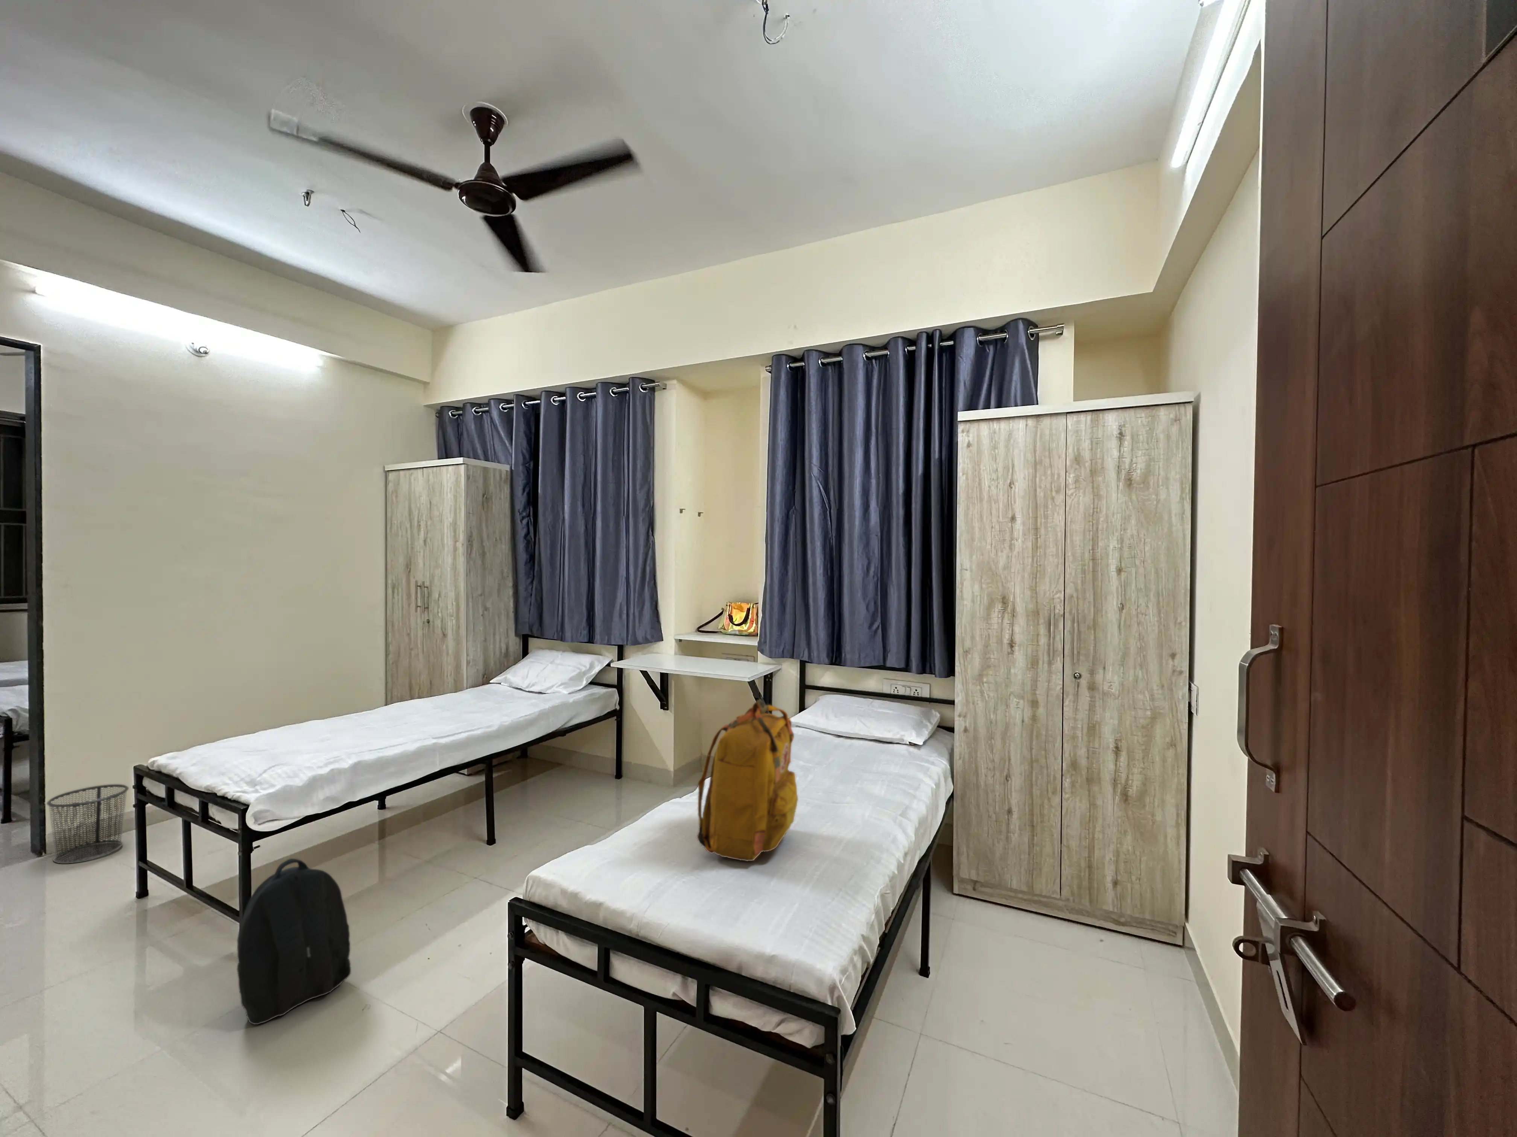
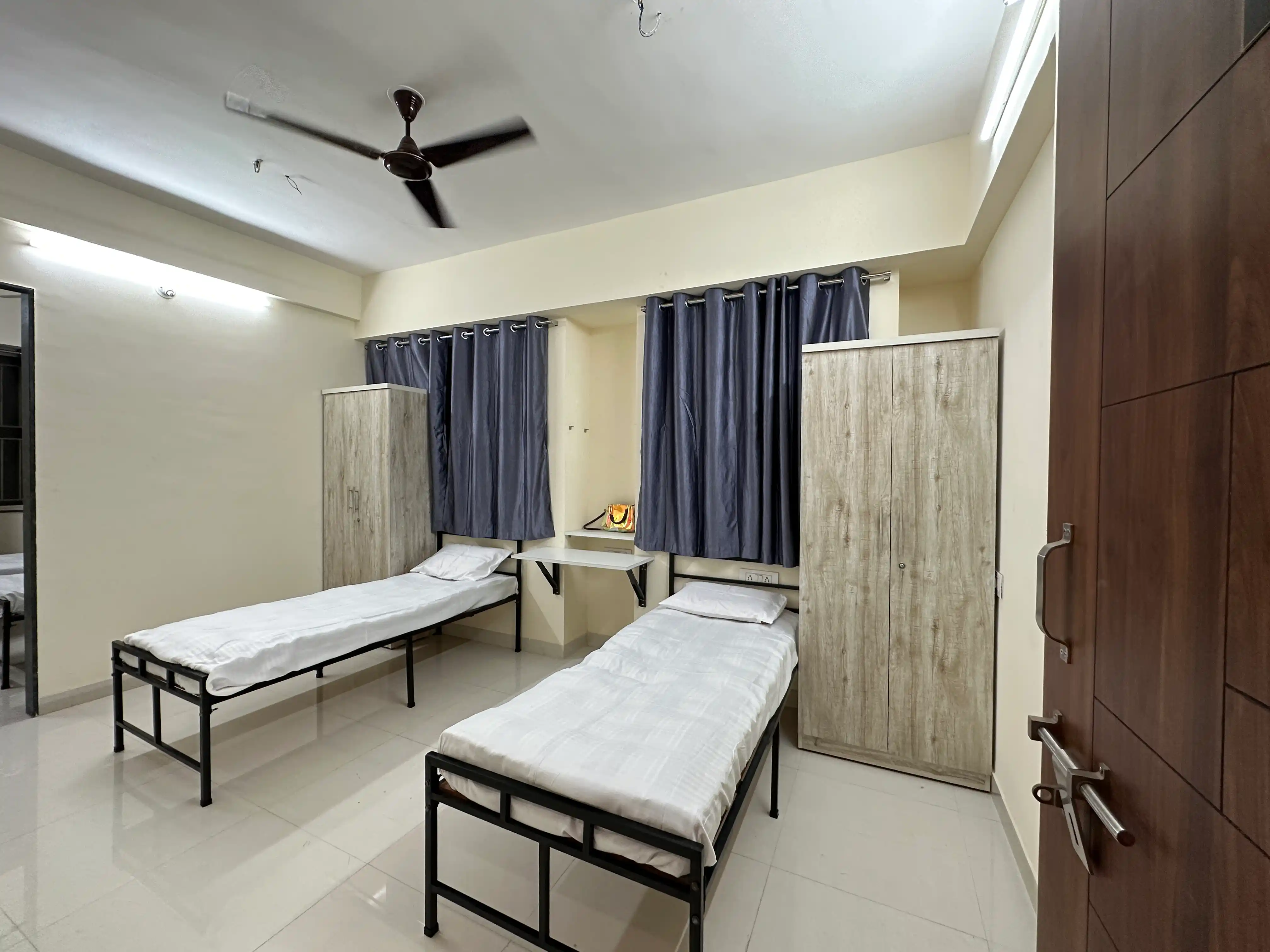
- waste bin [47,783,129,863]
- backpack [696,699,798,862]
- backpack [237,858,351,1025]
